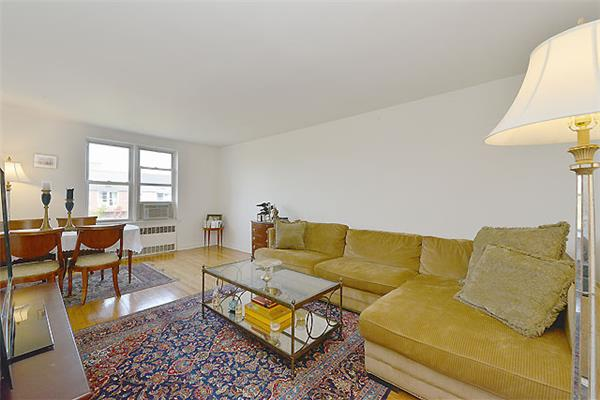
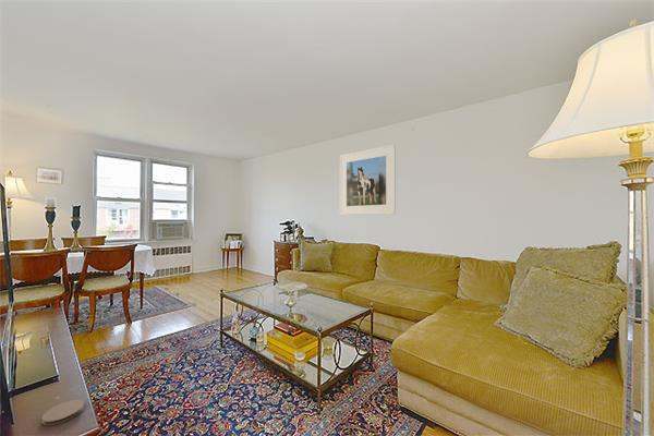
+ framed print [339,143,397,216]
+ coaster [40,399,85,427]
